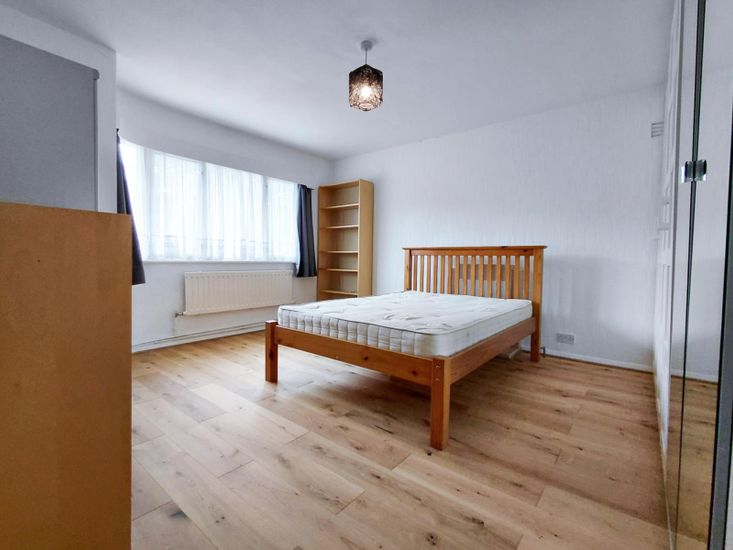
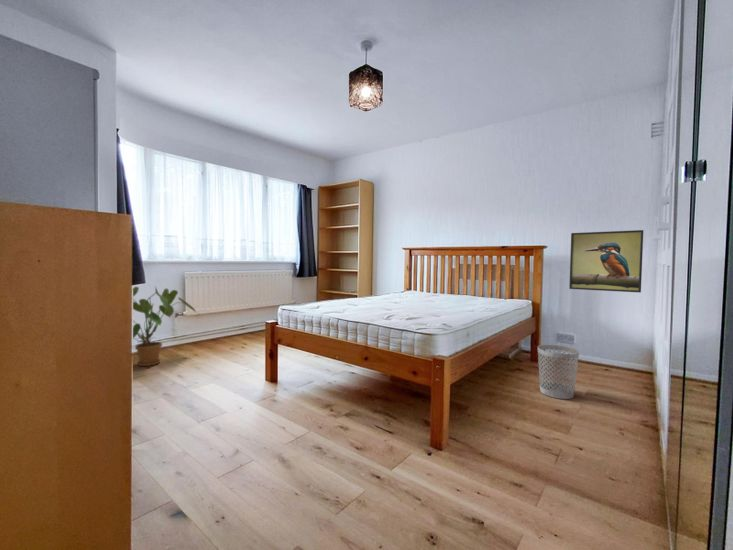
+ wastebasket [537,344,580,400]
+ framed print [568,229,644,294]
+ house plant [132,285,199,367]
